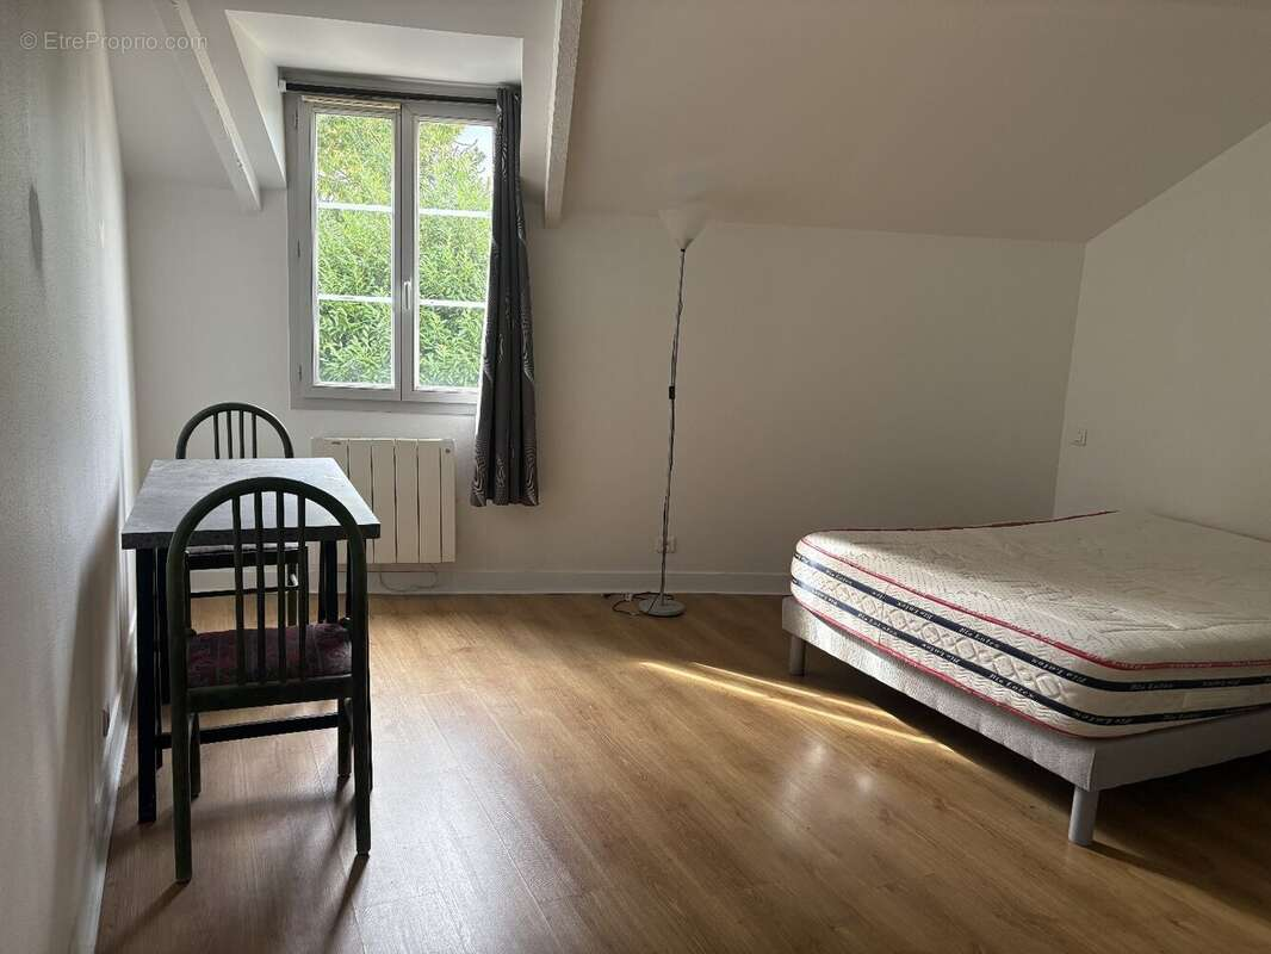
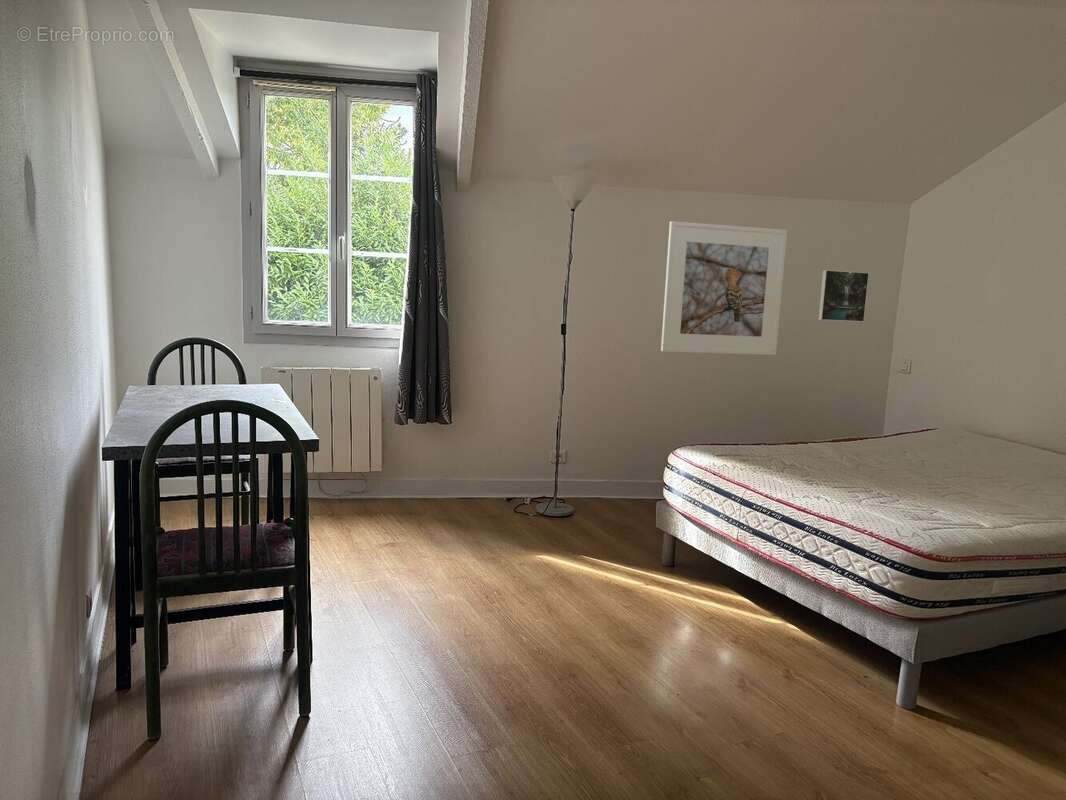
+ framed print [660,220,788,356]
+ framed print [818,269,870,323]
